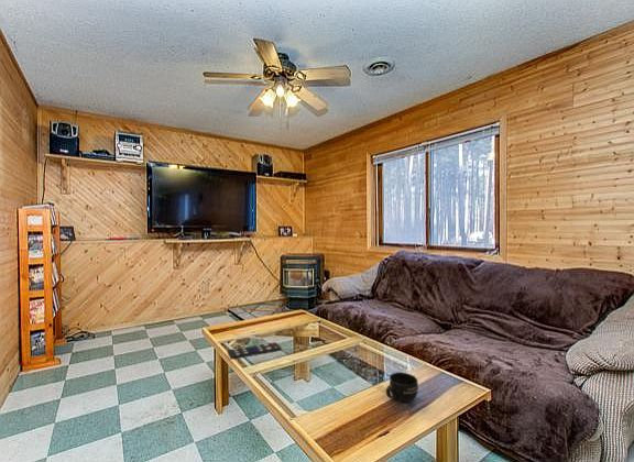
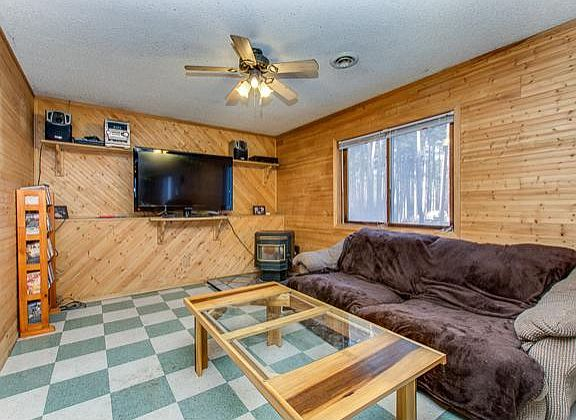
- remote control [227,341,283,361]
- mug [385,371,419,404]
